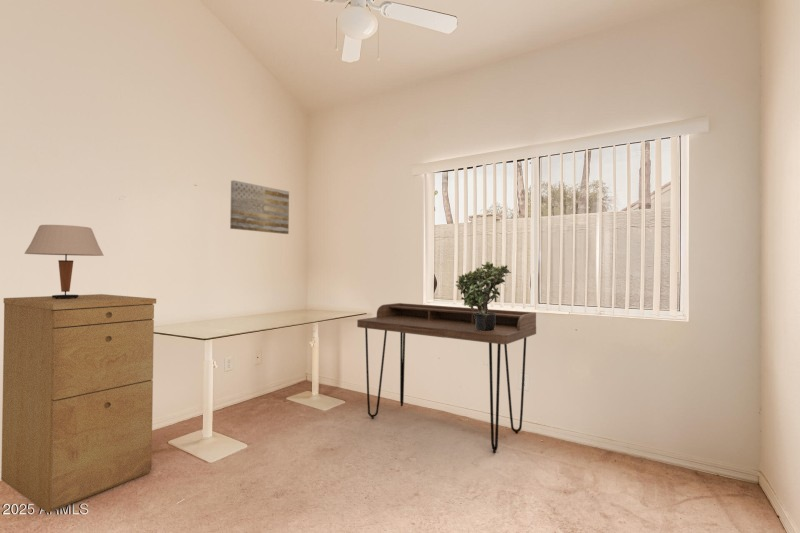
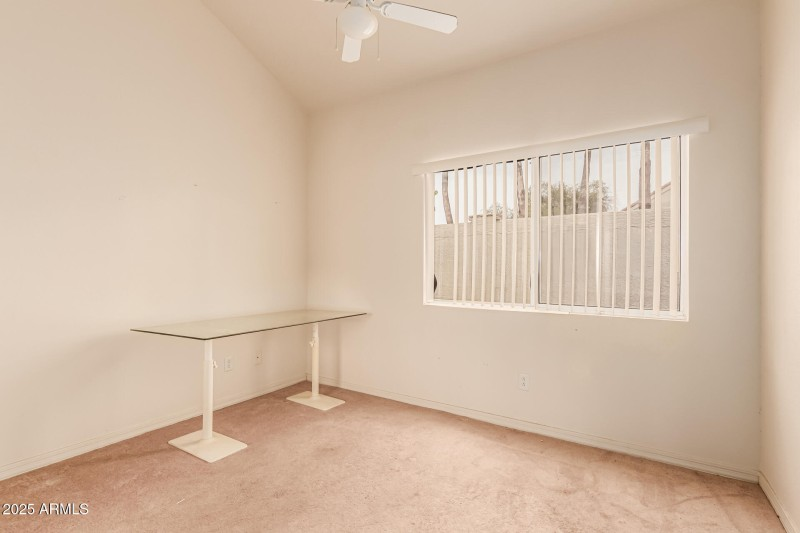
- wall art [229,179,290,235]
- filing cabinet [0,293,157,513]
- potted plant [455,261,512,331]
- desk [356,302,537,454]
- table lamp [23,224,105,299]
